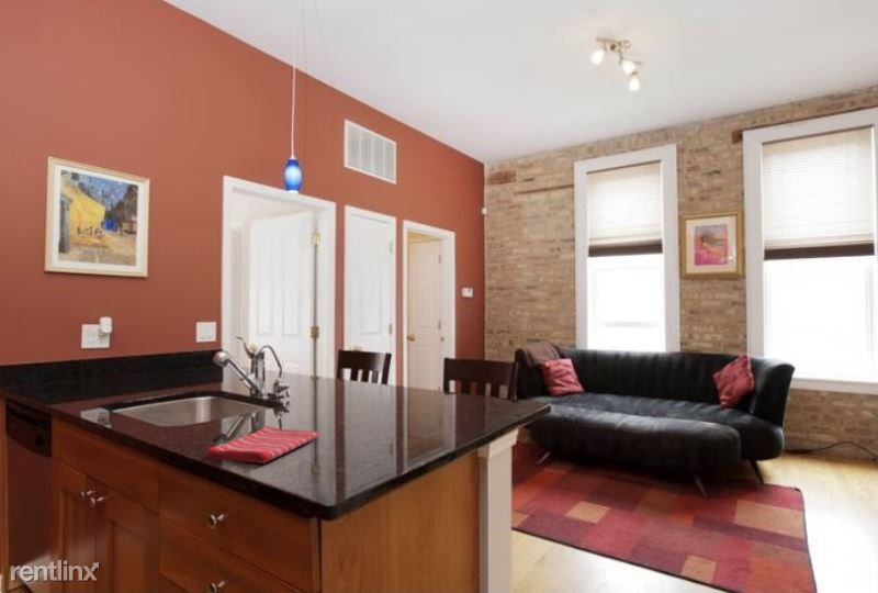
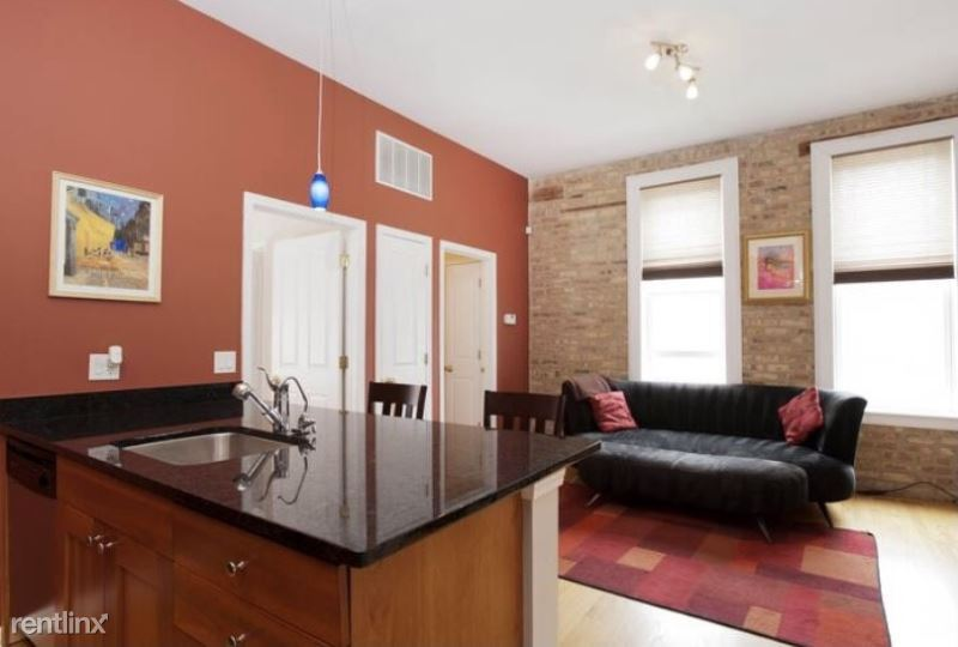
- dish towel [205,425,320,465]
